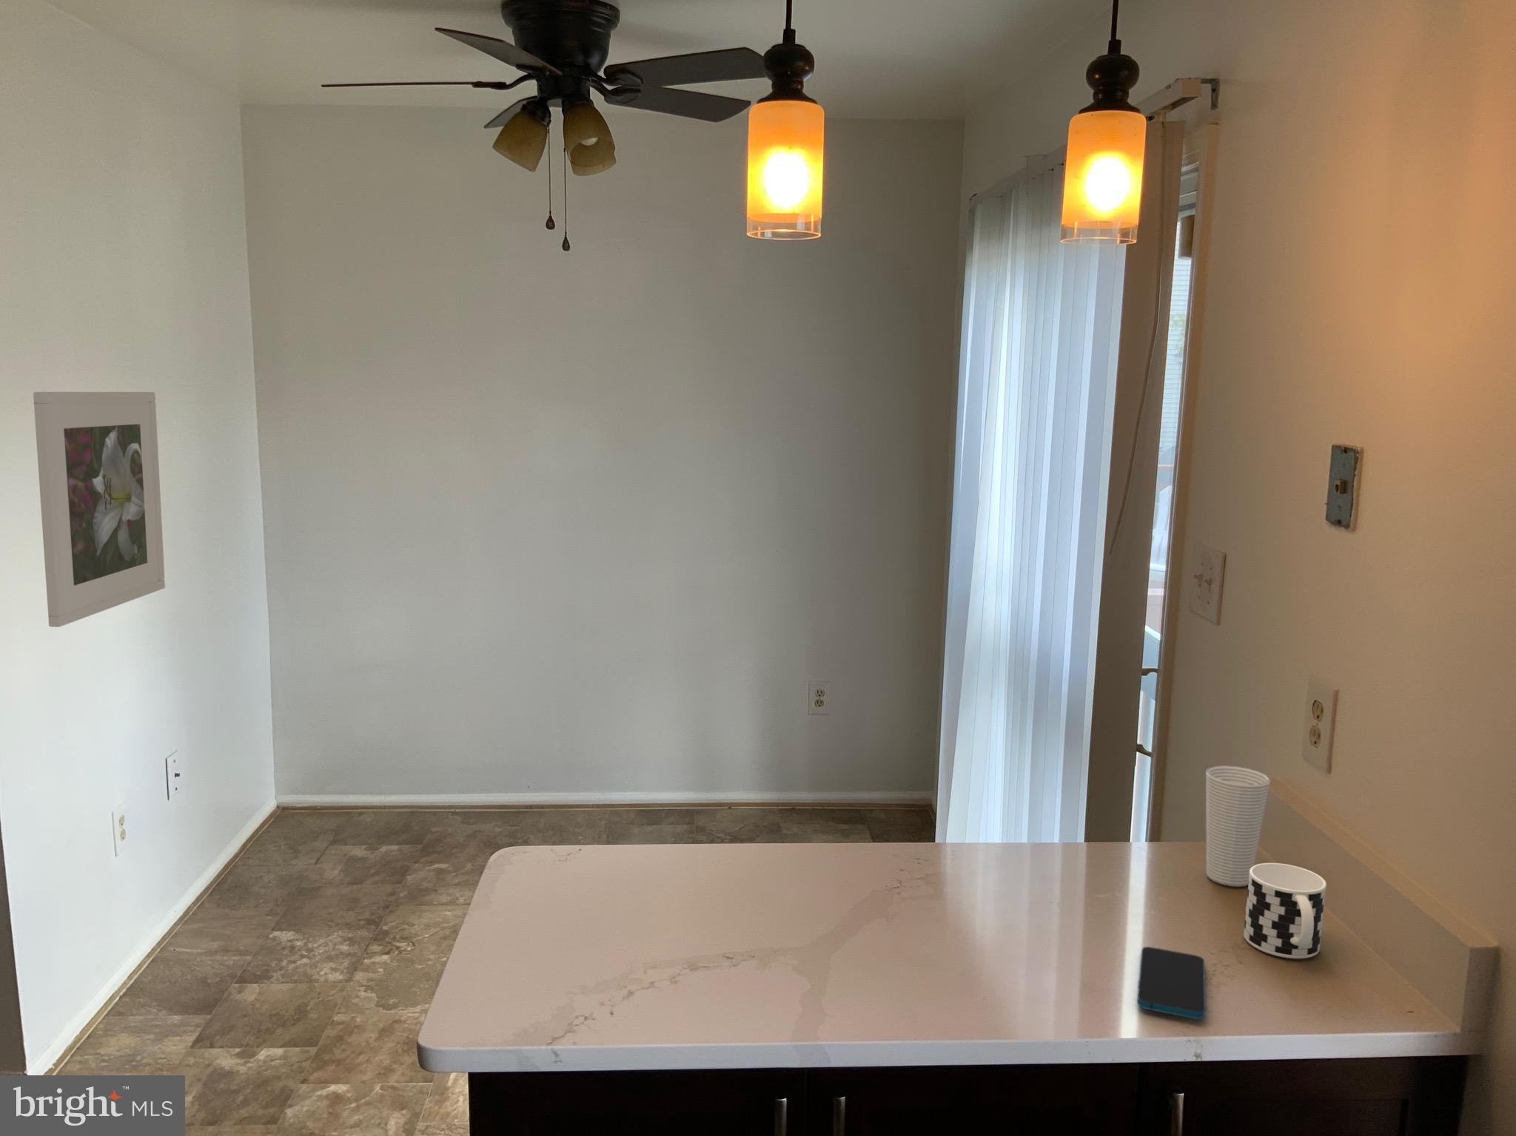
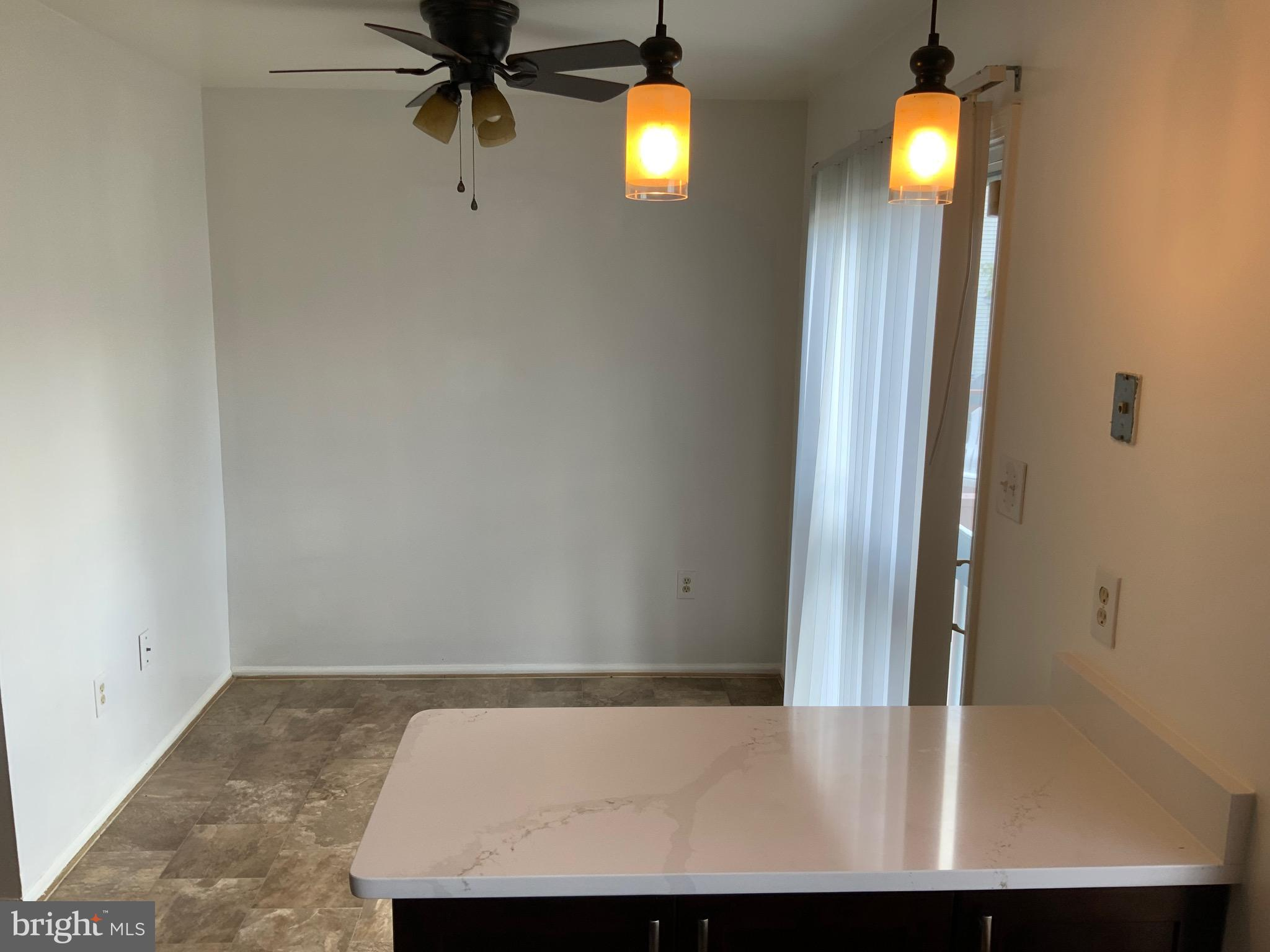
- cup [1206,765,1271,888]
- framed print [32,391,166,628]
- smartphone [1136,946,1207,1020]
- cup [1243,863,1327,959]
